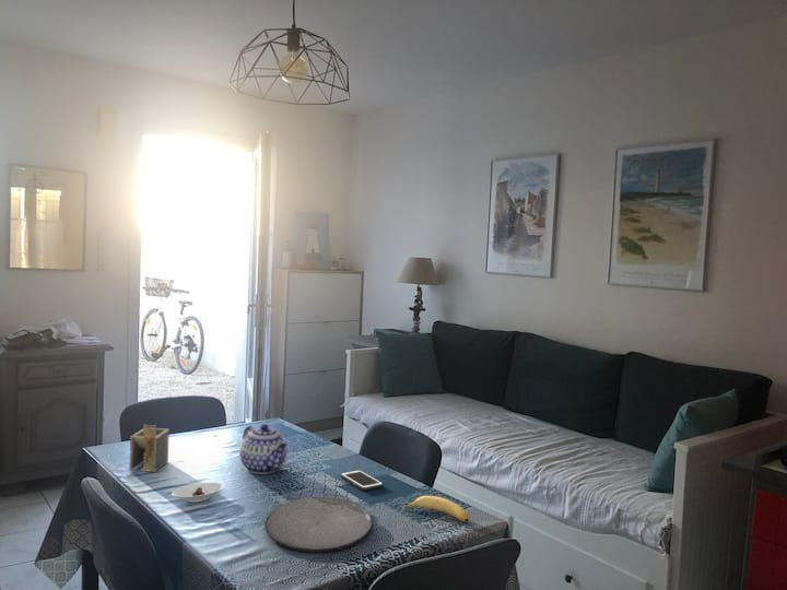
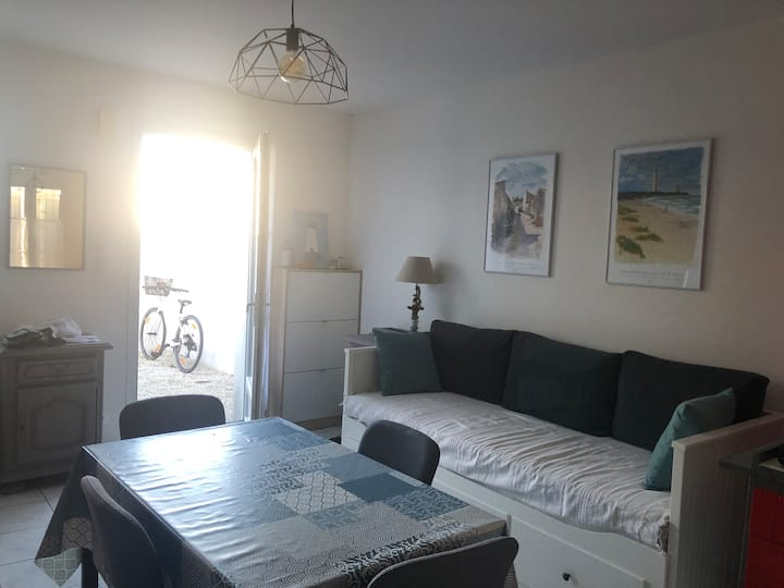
- plate [263,496,373,553]
- napkin holder [128,423,171,473]
- banana [403,495,470,523]
- cell phone [339,469,385,492]
- teapot [238,423,289,475]
- saucer [171,482,225,504]
